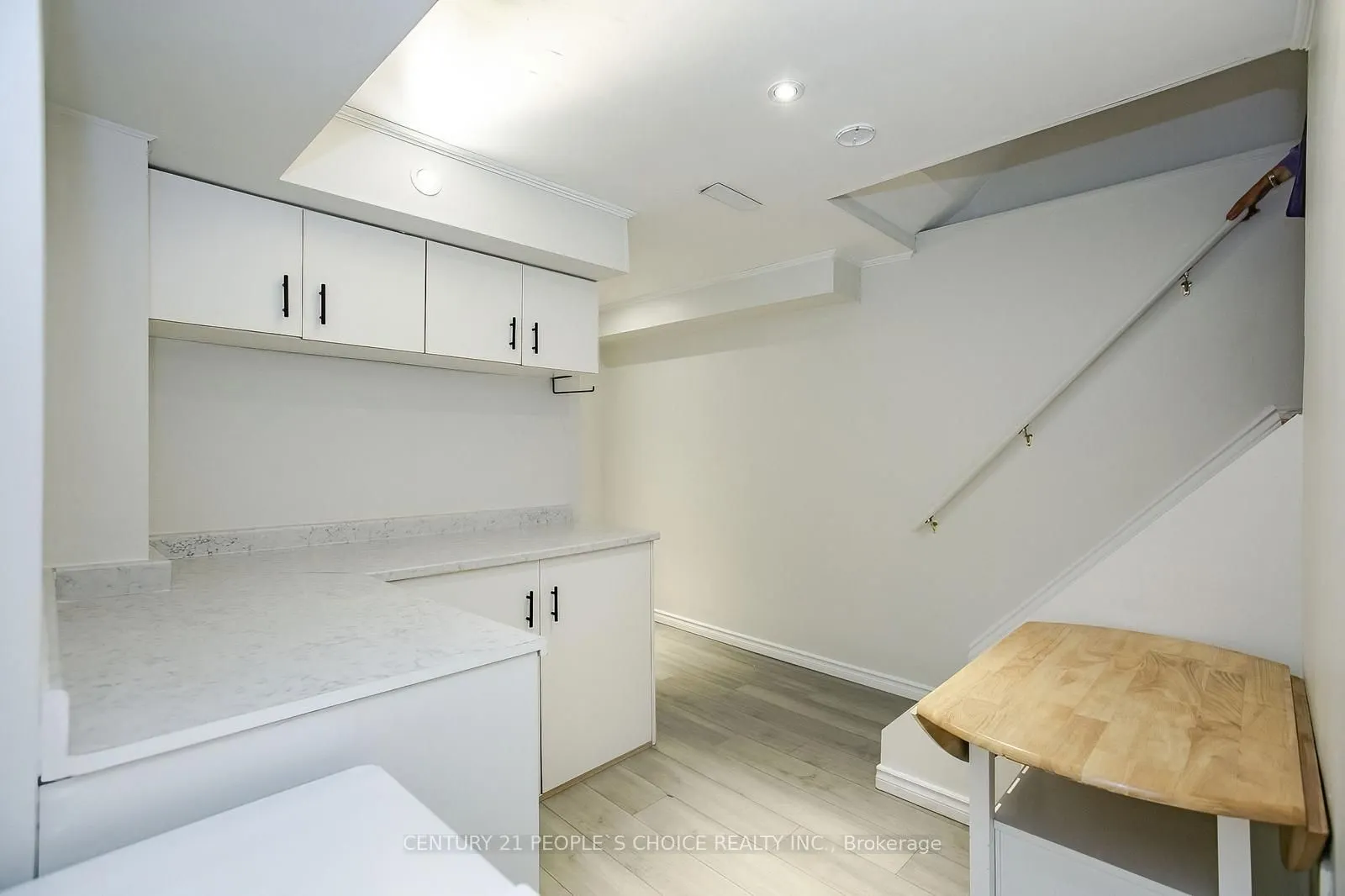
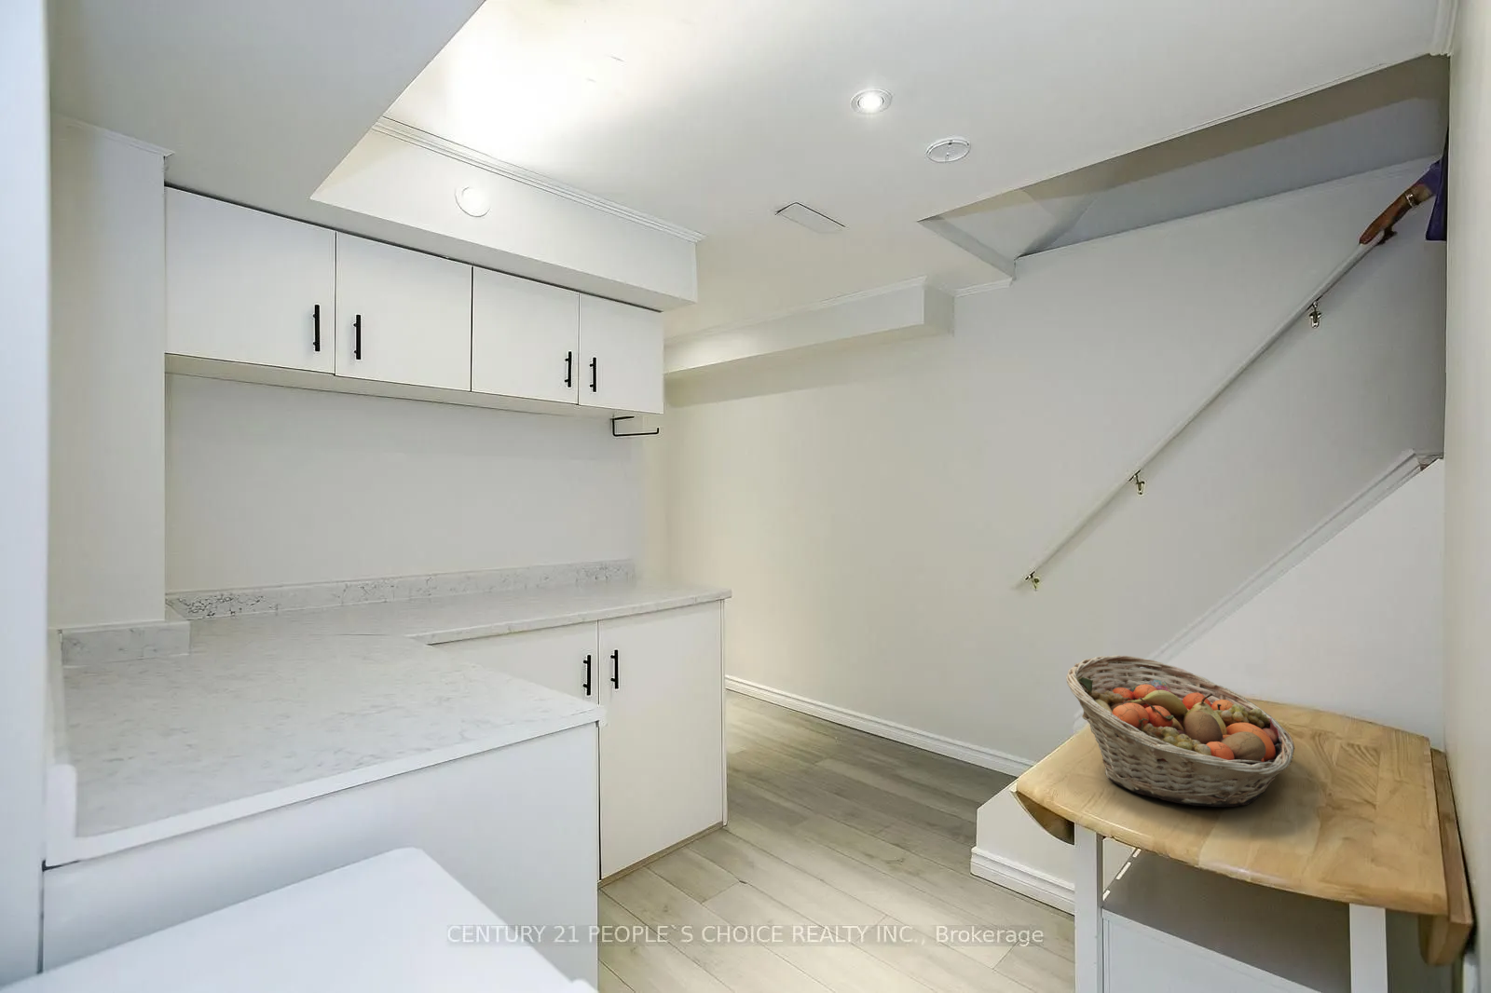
+ fruit basket [1065,654,1295,808]
